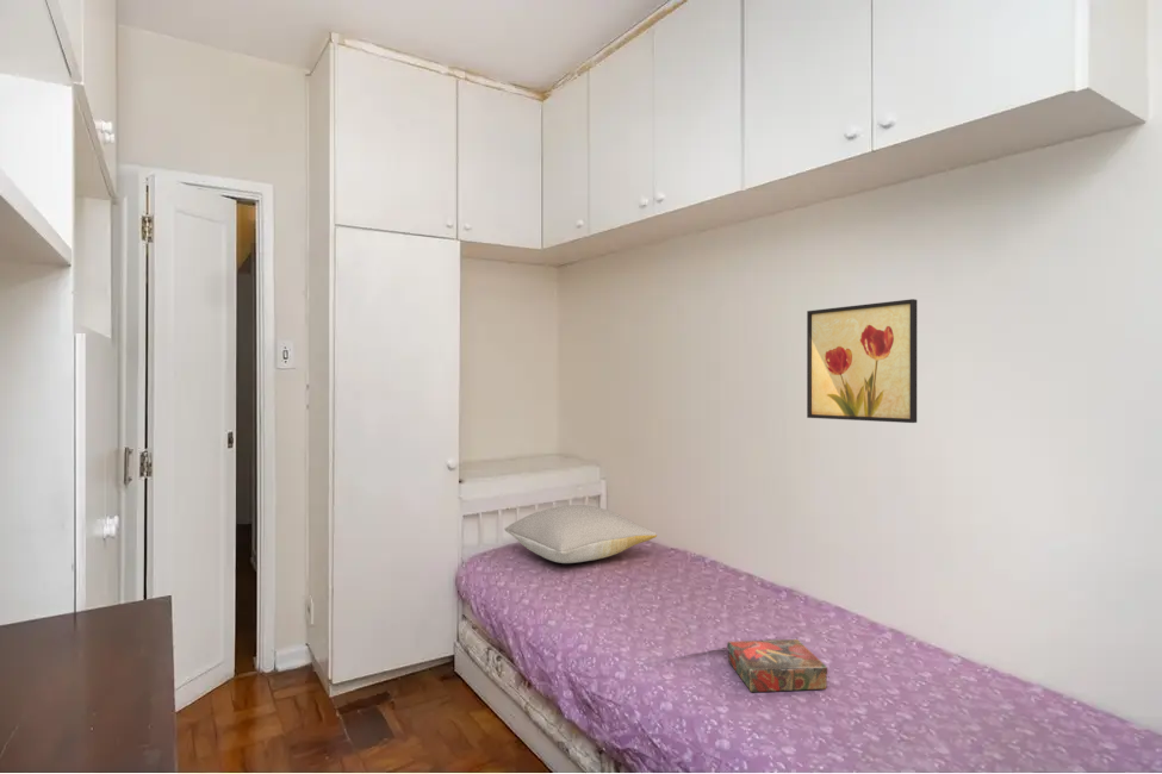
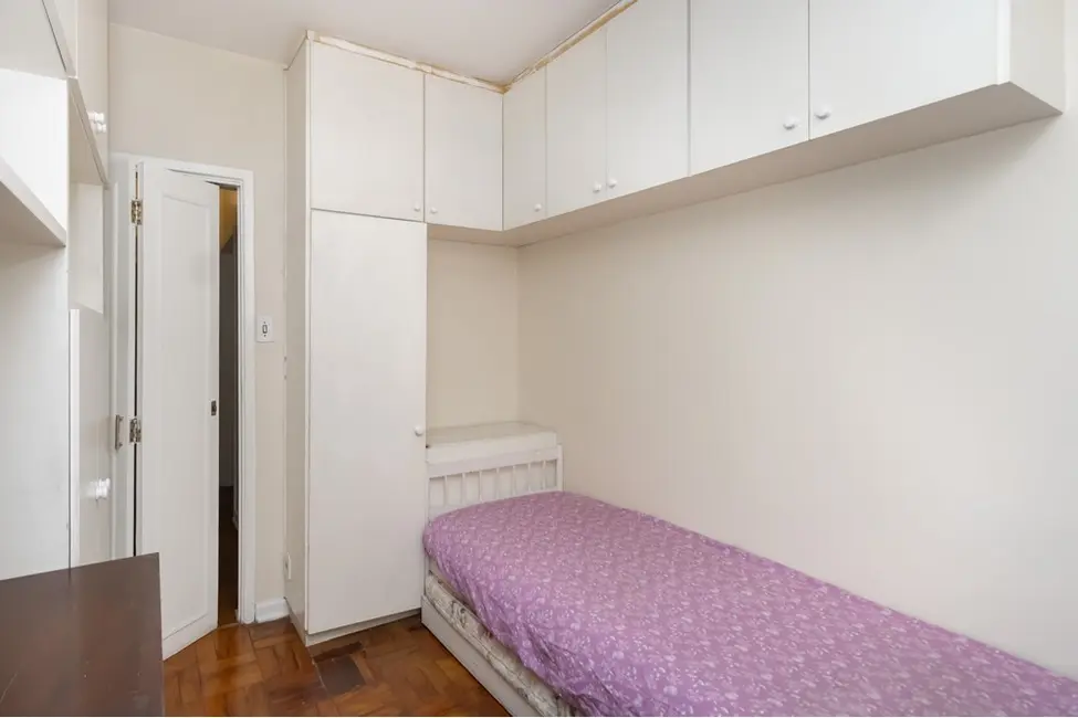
- wall art [806,298,918,424]
- pillow [503,504,658,564]
- book [726,638,828,693]
